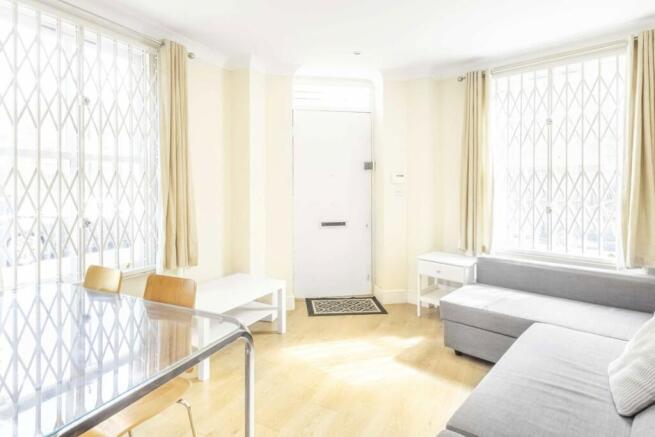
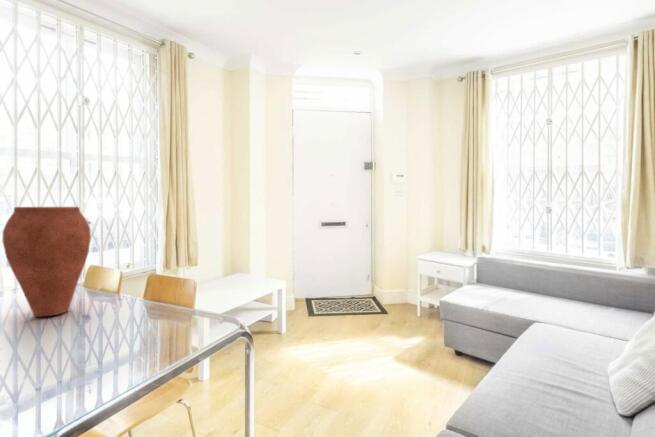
+ vase [2,206,92,317]
